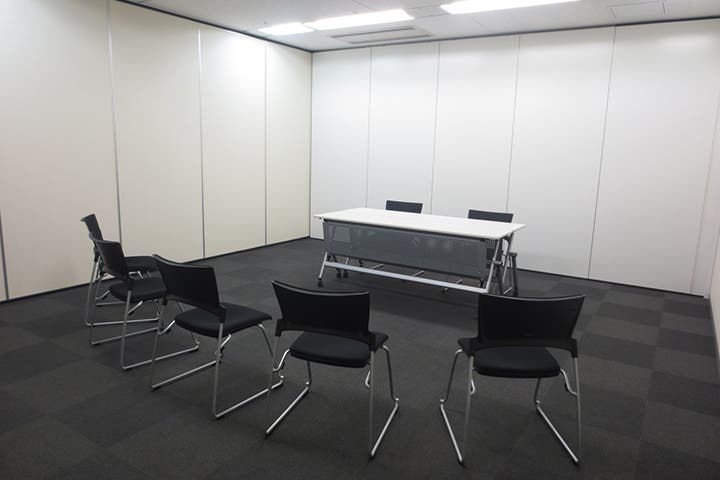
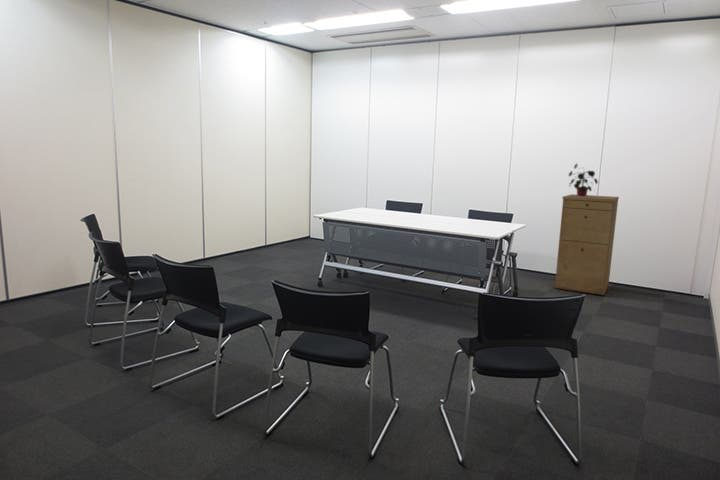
+ filing cabinet [554,193,620,296]
+ potted plant [568,163,599,197]
